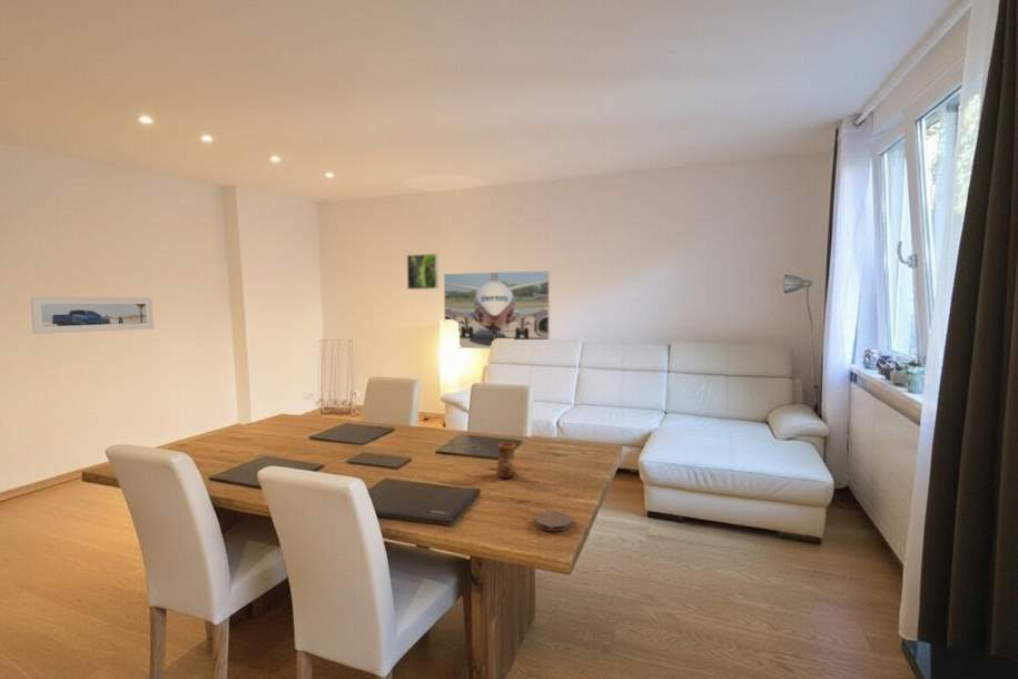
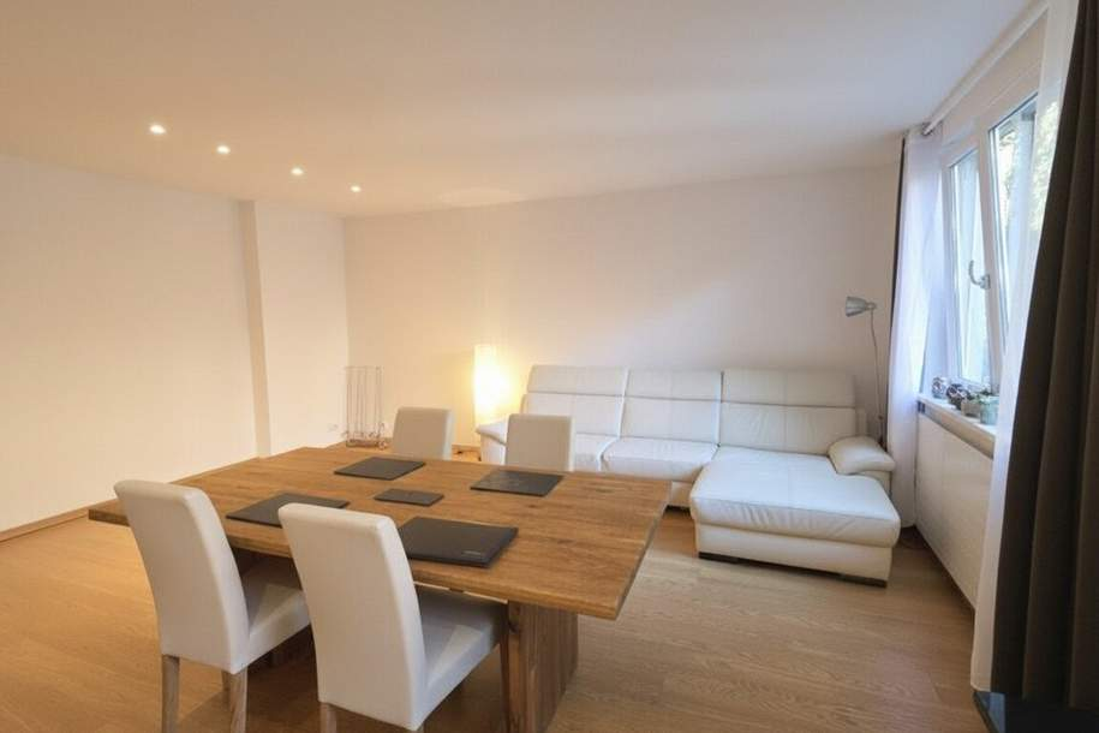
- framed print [443,269,551,350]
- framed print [406,253,439,291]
- cup [495,441,518,479]
- coaster [534,510,573,533]
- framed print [29,296,155,335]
